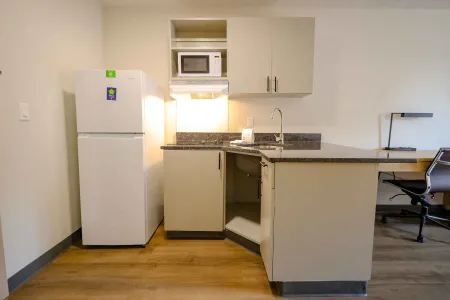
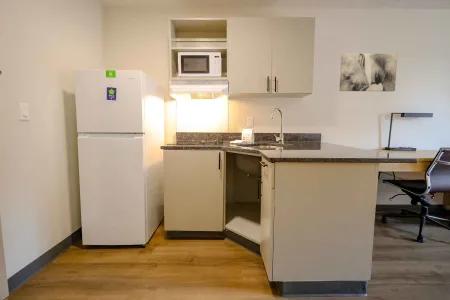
+ wall art [338,53,399,92]
